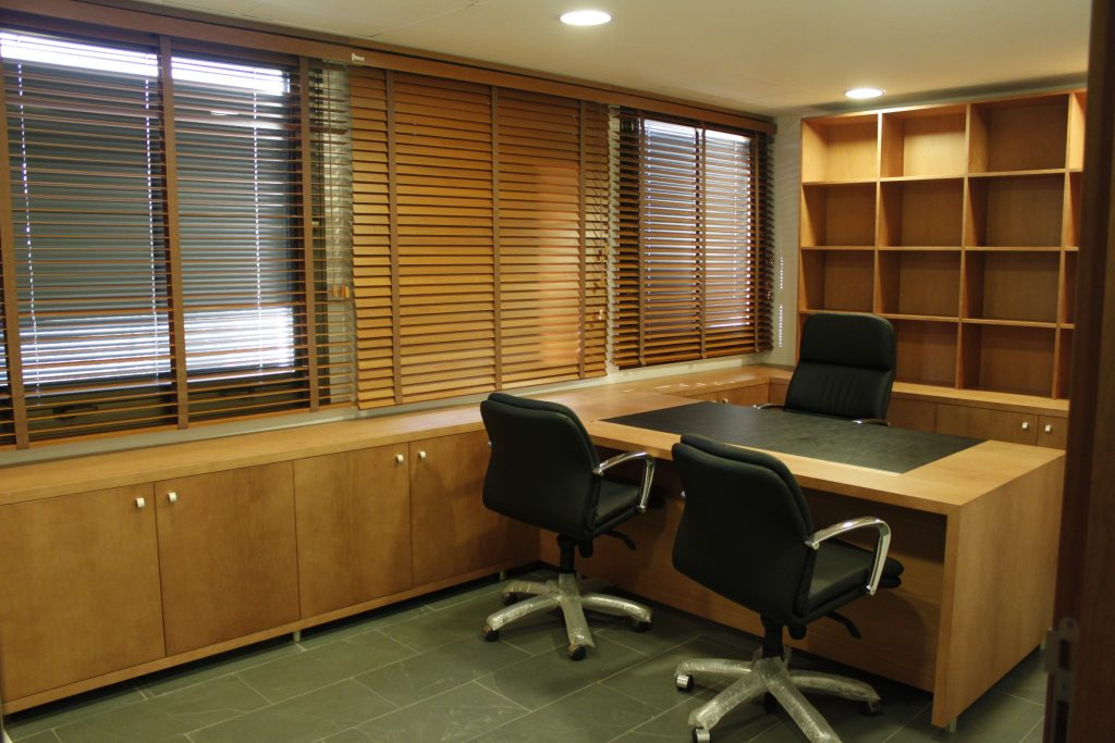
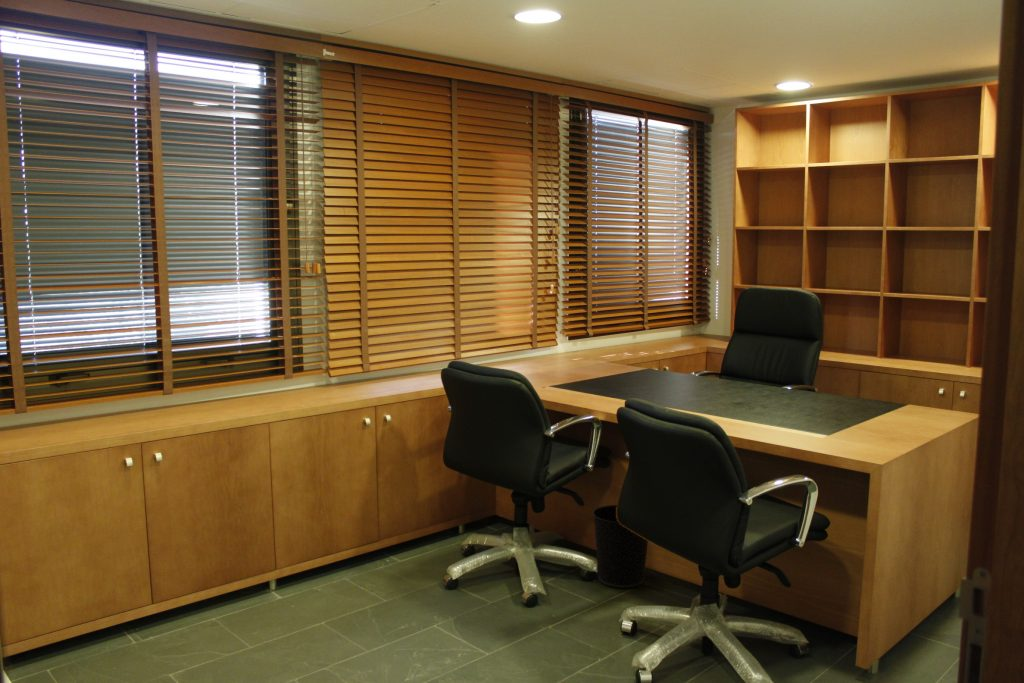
+ wastebasket [591,504,649,589]
